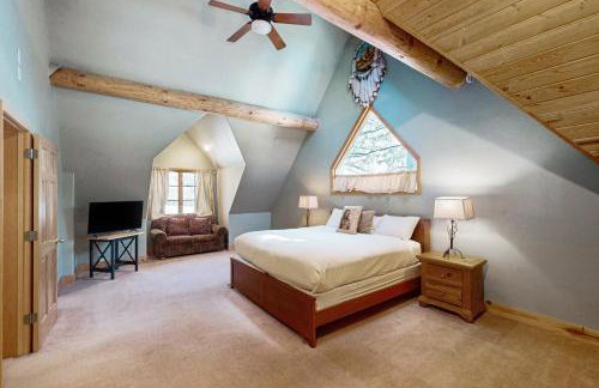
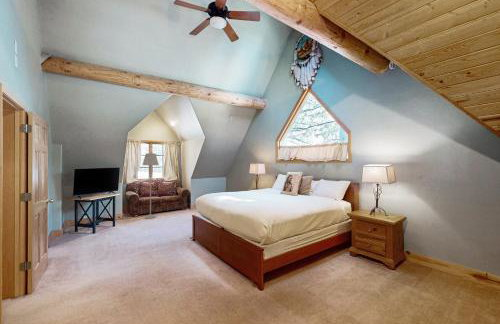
+ floor lamp [142,152,160,220]
